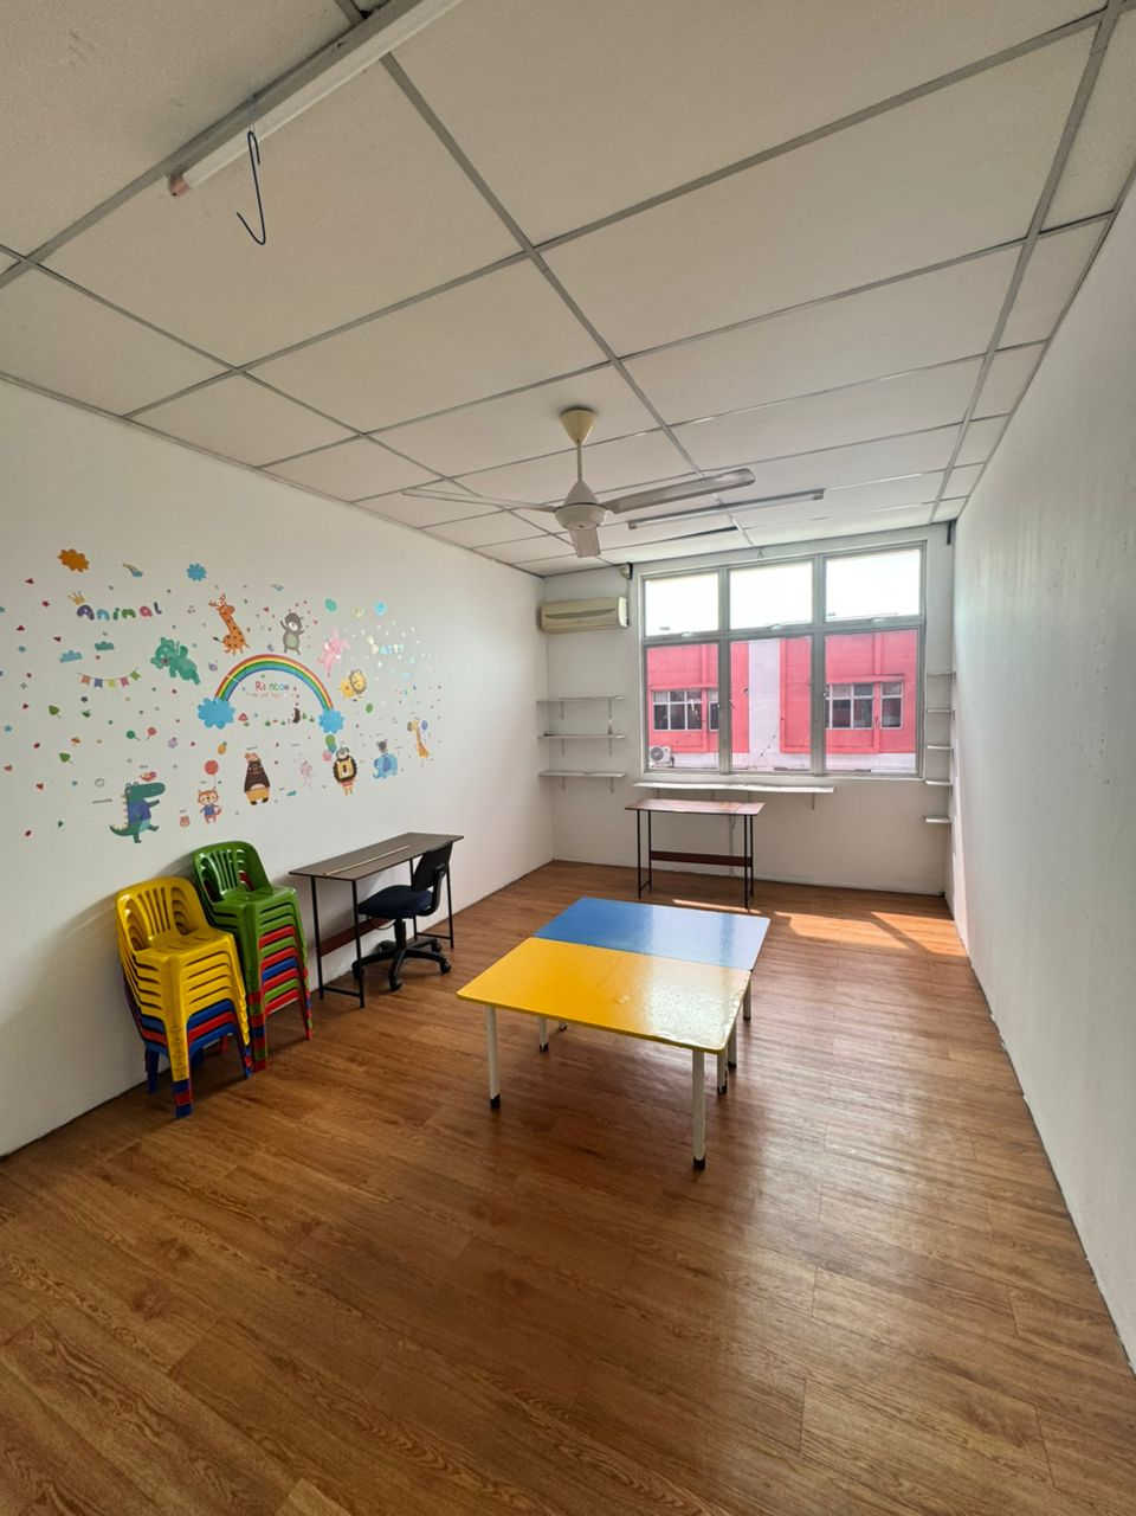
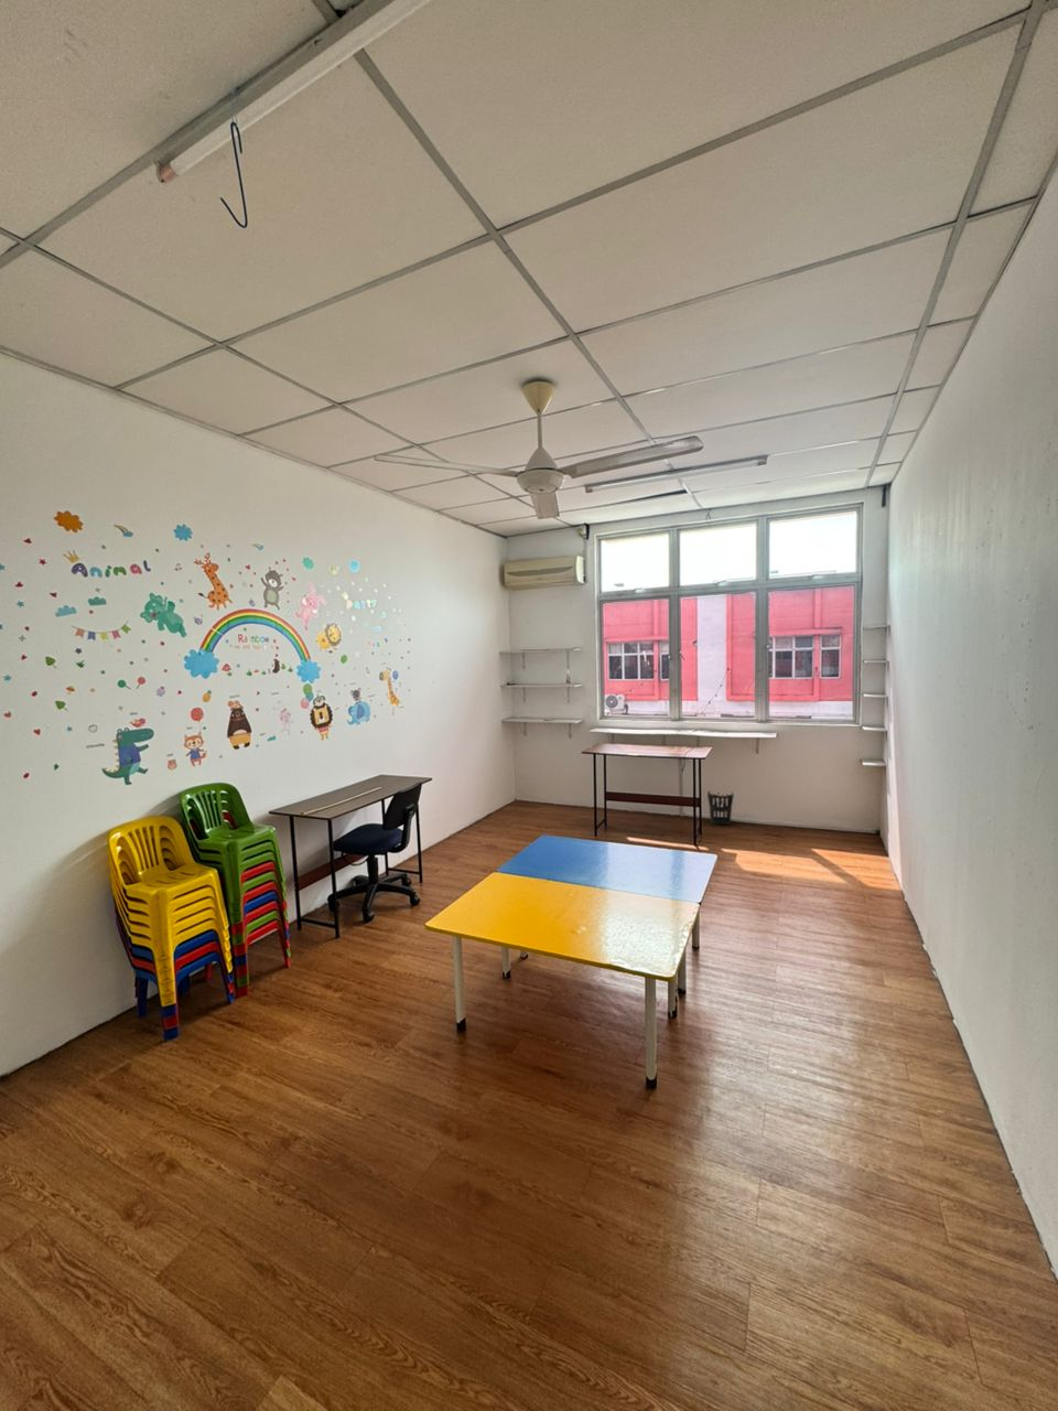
+ wastebasket [707,790,735,825]
